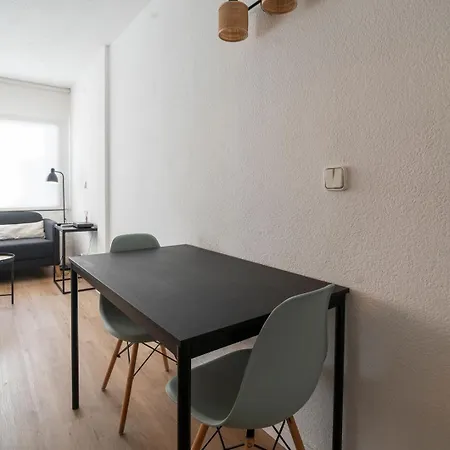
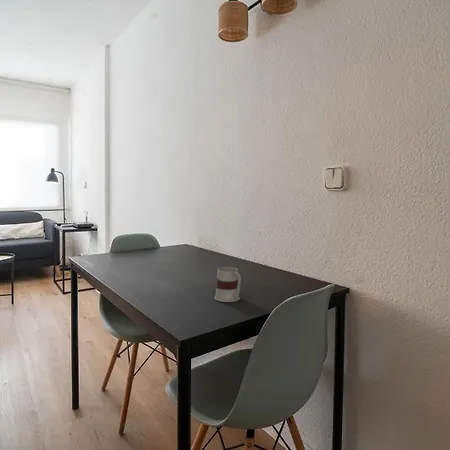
+ mug [213,266,242,303]
